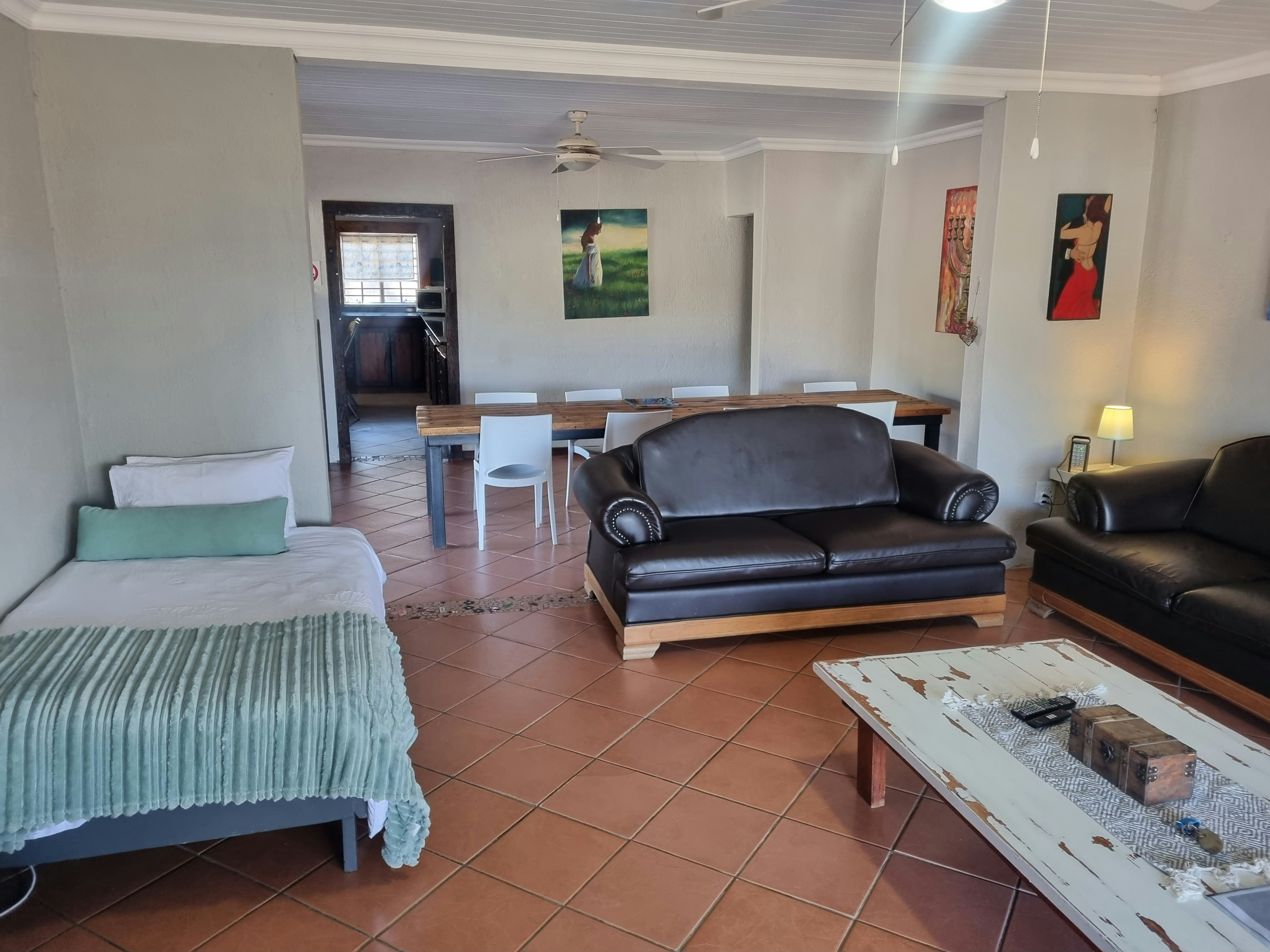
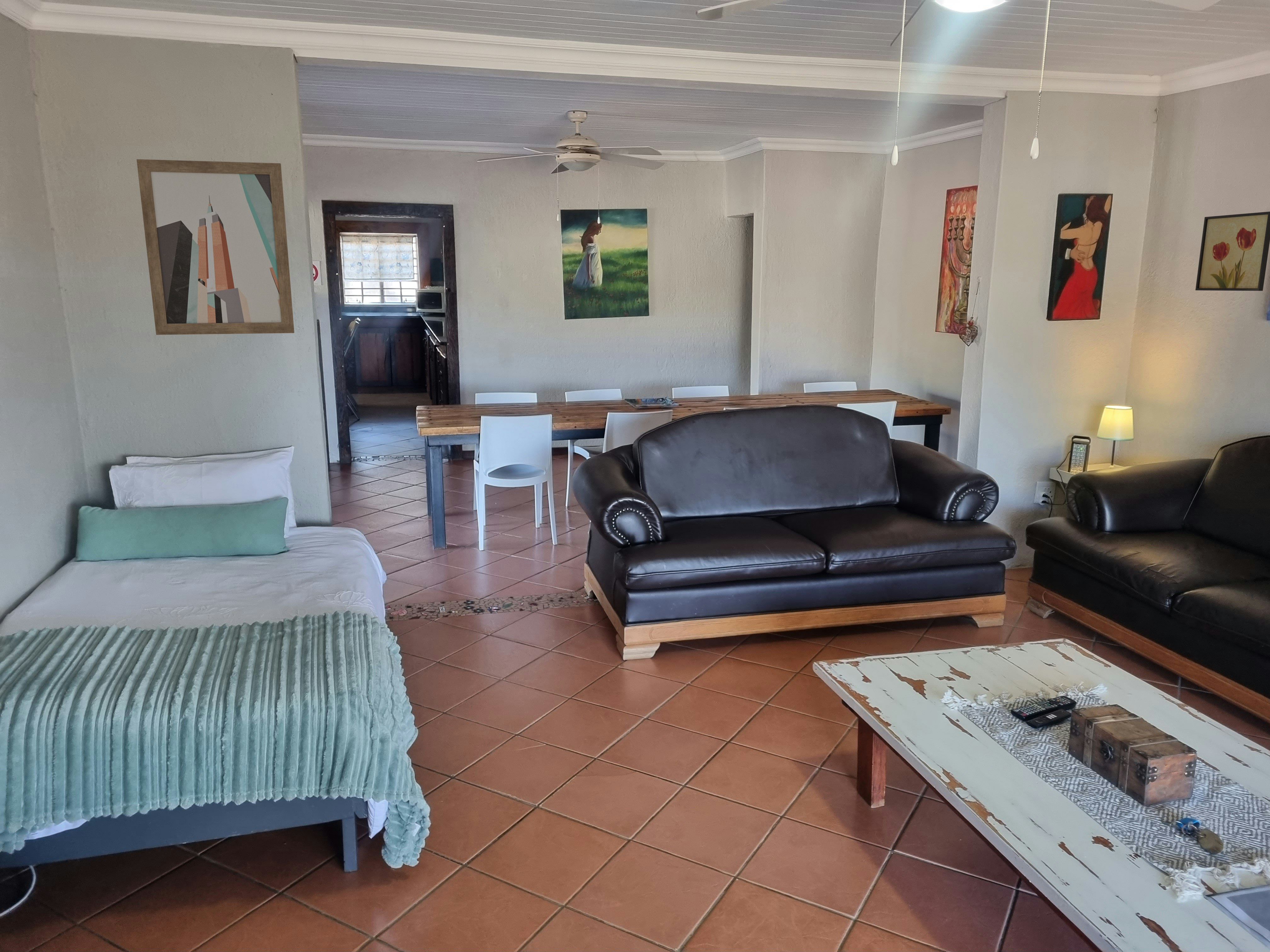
+ wall art [136,159,295,335]
+ wall art [1195,211,1270,291]
